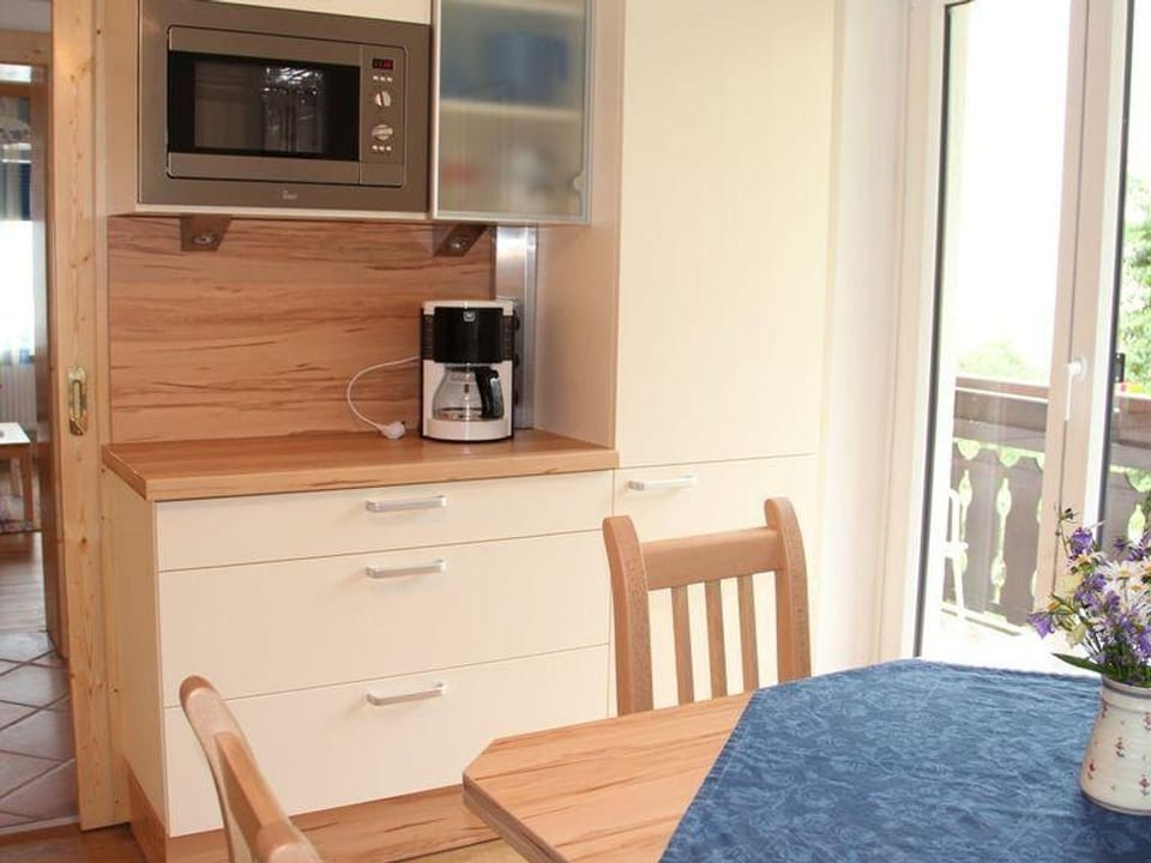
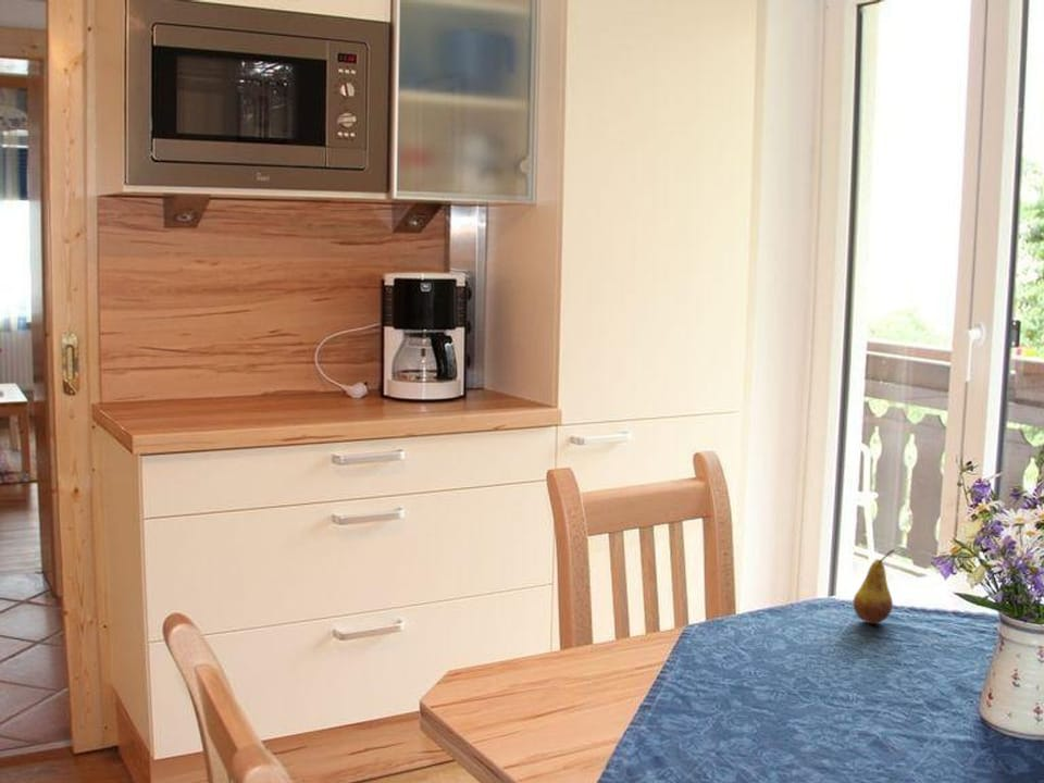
+ fruit [853,548,895,624]
